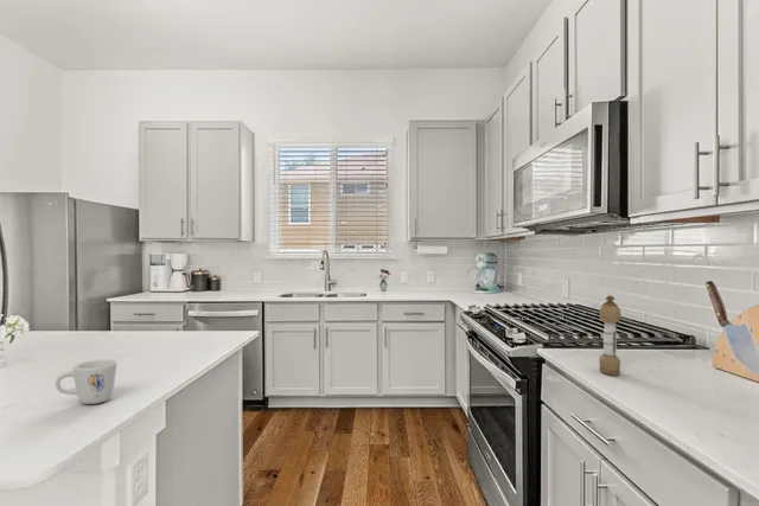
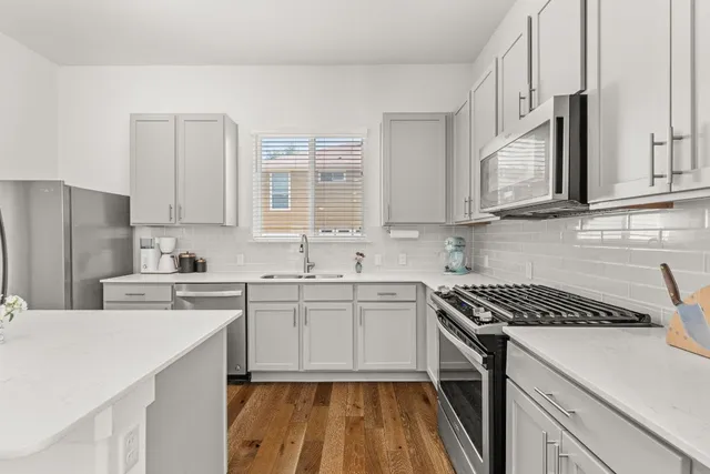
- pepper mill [598,295,621,377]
- mug [55,358,119,405]
